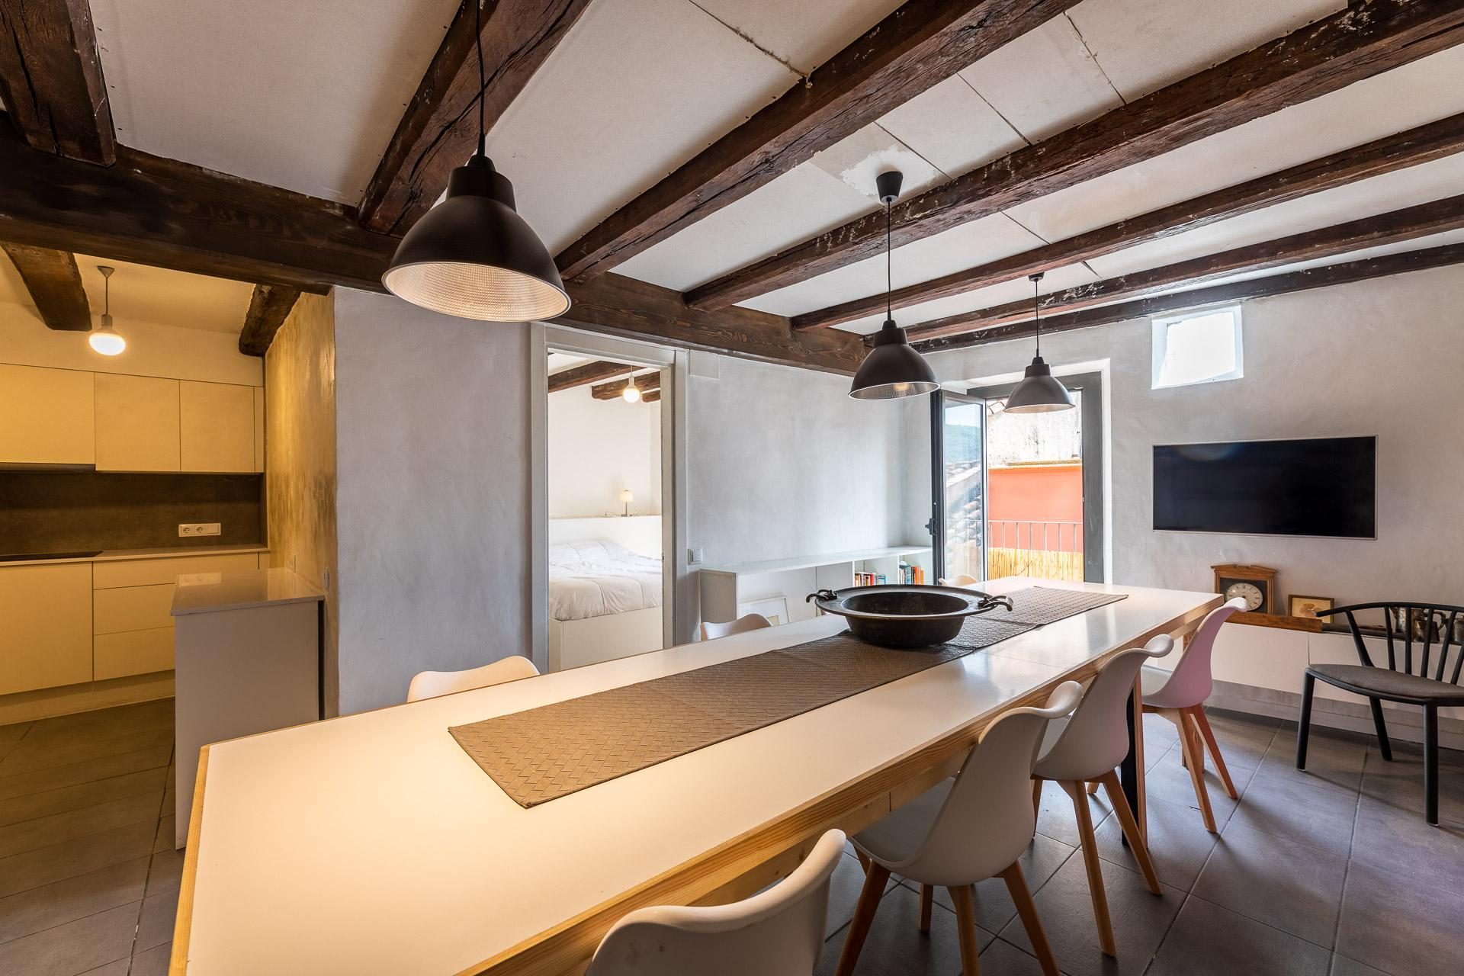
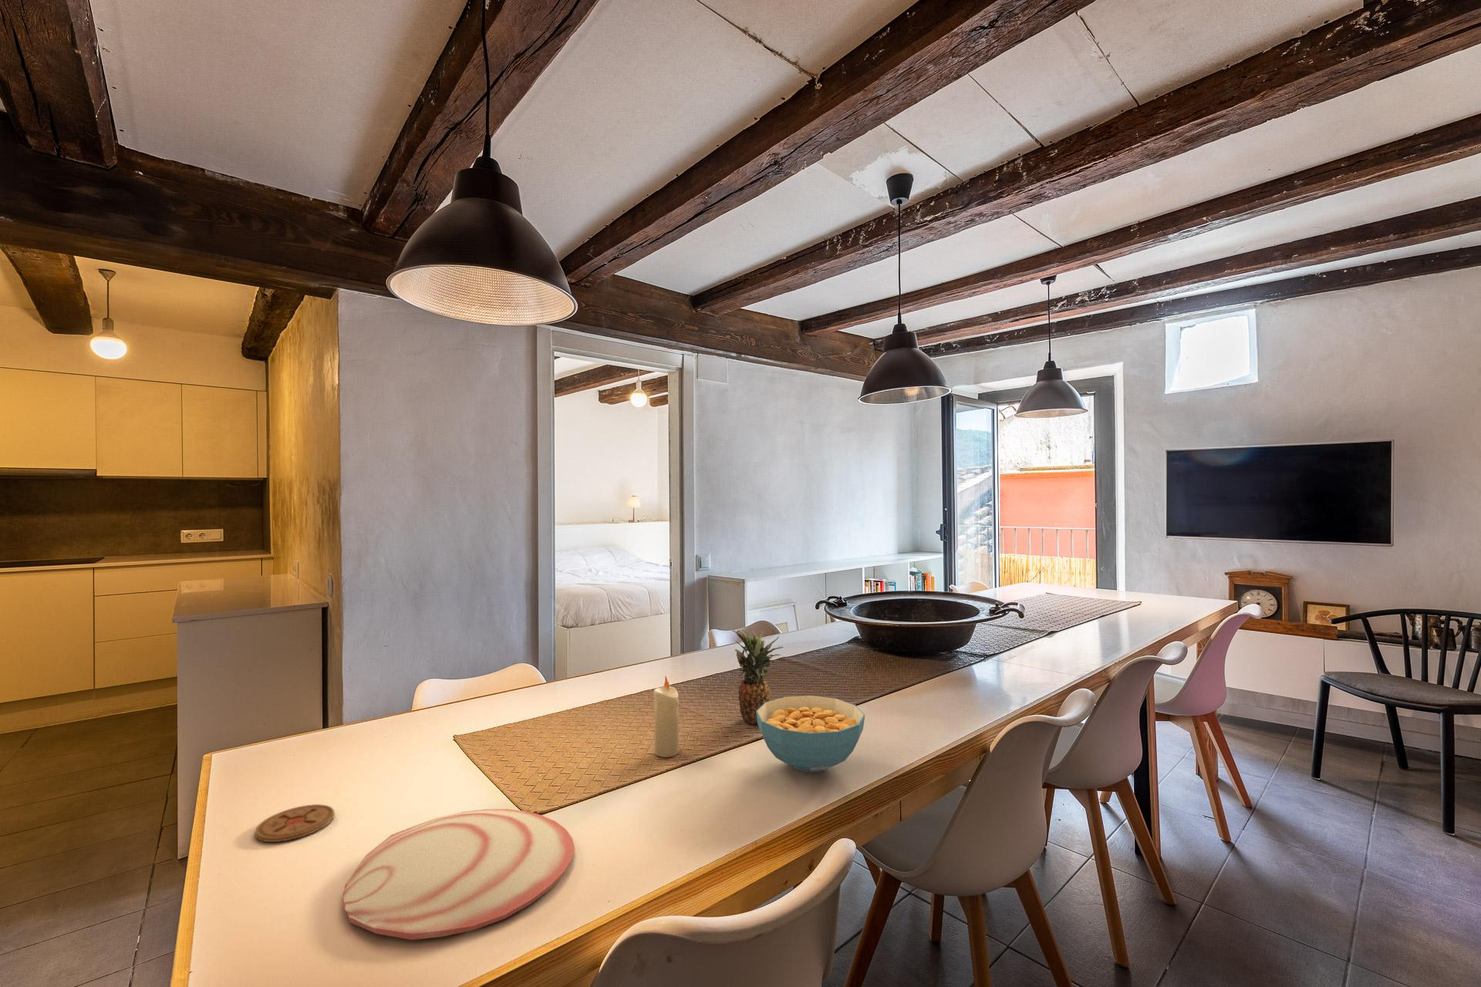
+ coaster [253,803,335,843]
+ fruit [732,629,785,725]
+ plate [343,809,574,941]
+ candle [652,675,680,758]
+ cereal bowl [756,695,865,773]
